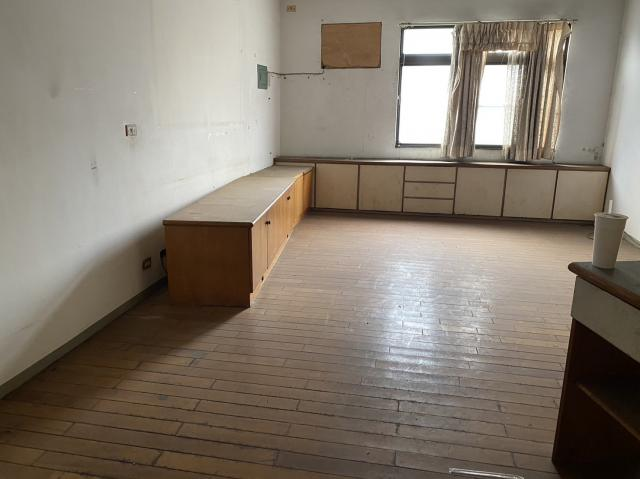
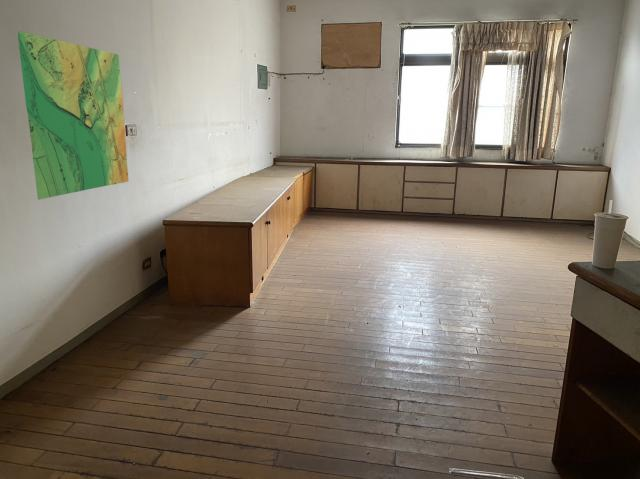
+ map [17,30,129,201]
